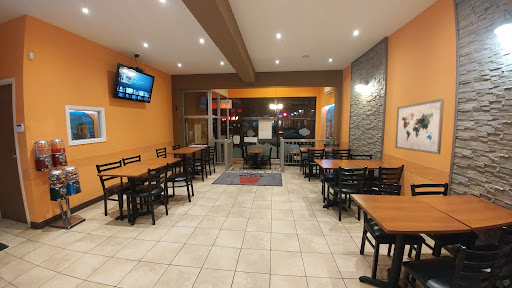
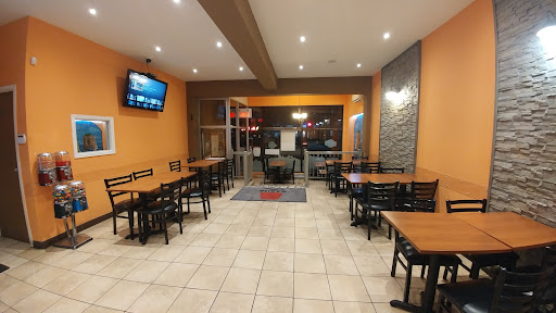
- wall art [394,97,445,156]
